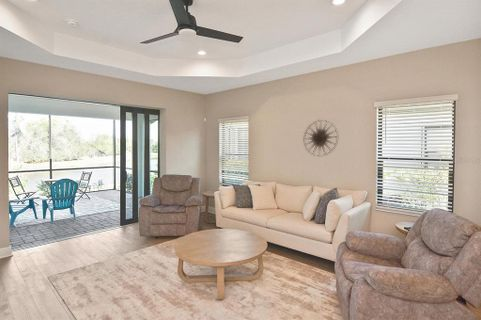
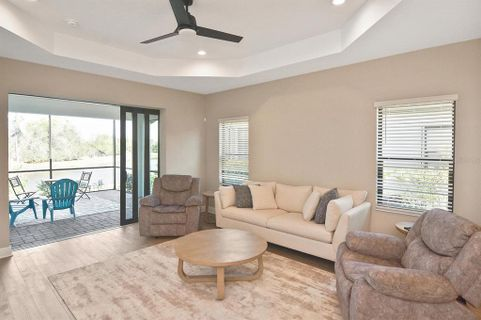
- wall art [303,119,339,157]
